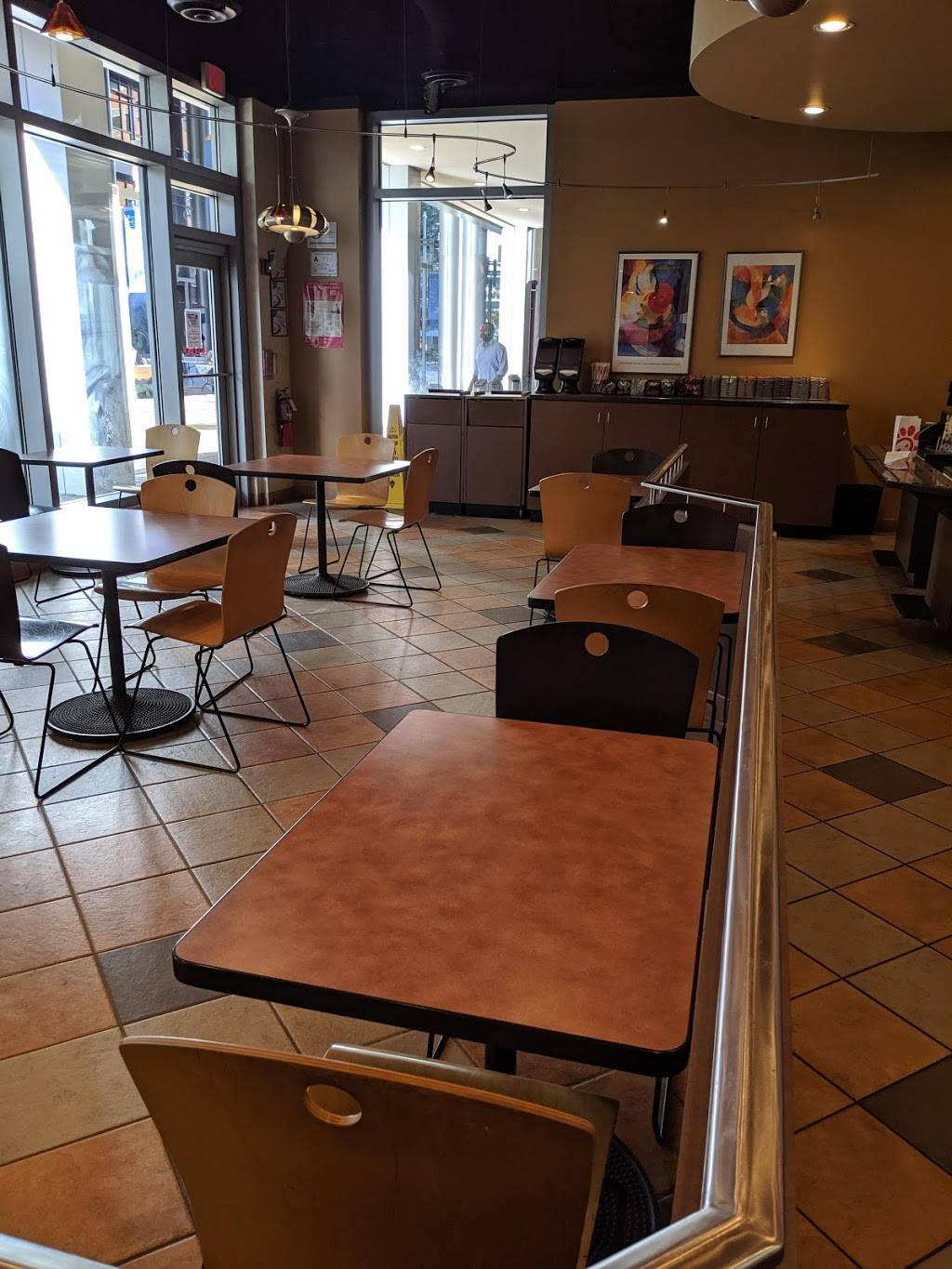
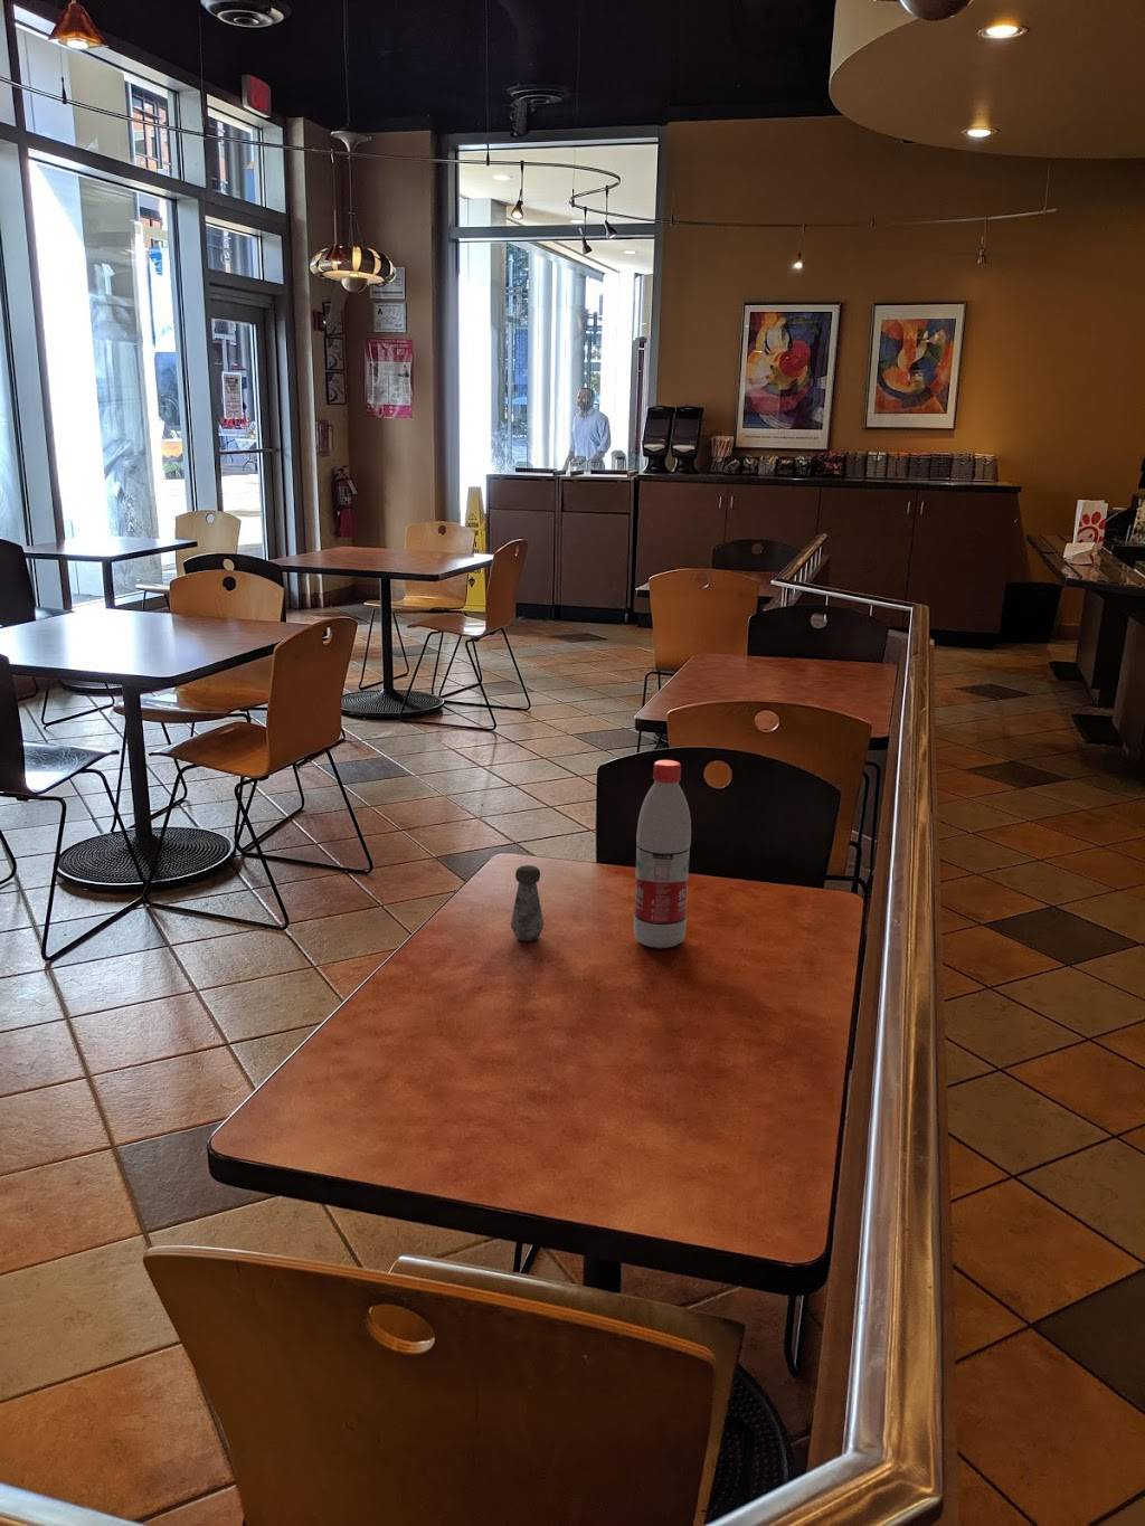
+ salt shaker [510,865,545,943]
+ water bottle [631,759,692,949]
